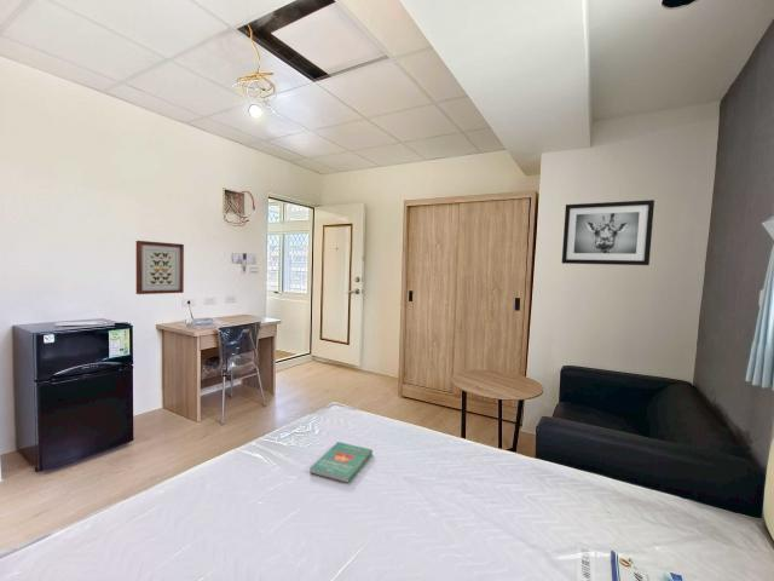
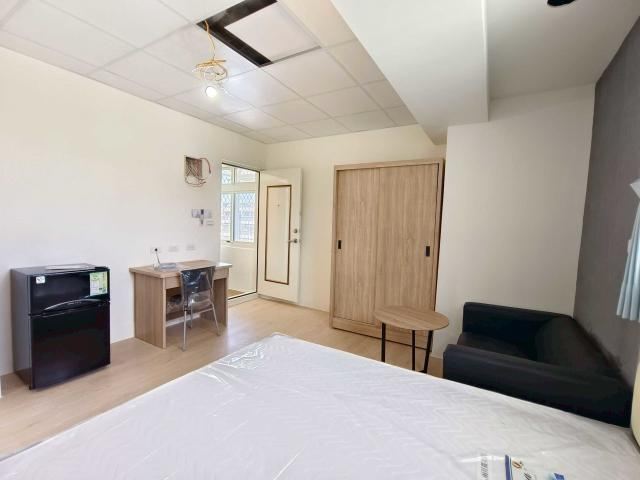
- book [308,441,374,484]
- wall art [561,199,655,266]
- wall art [135,240,185,295]
